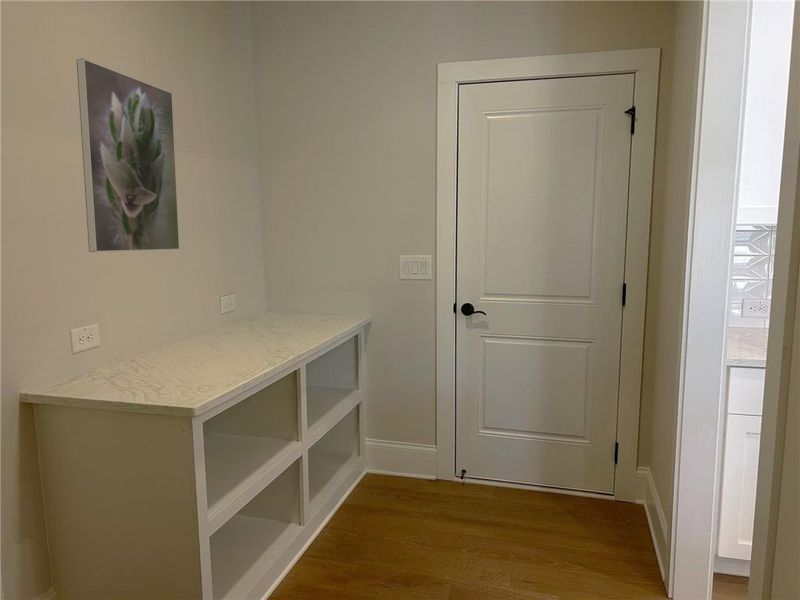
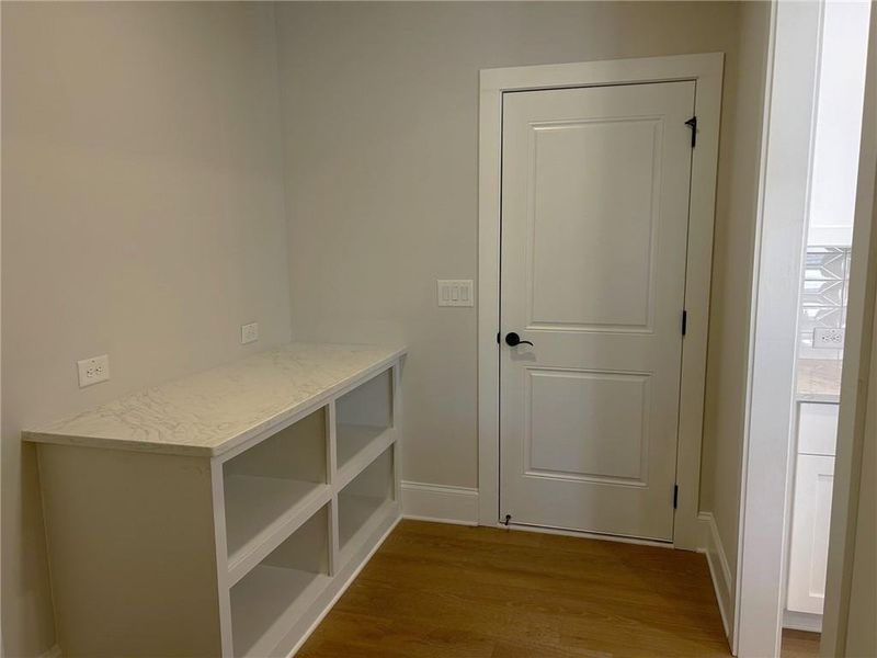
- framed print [75,57,181,253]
